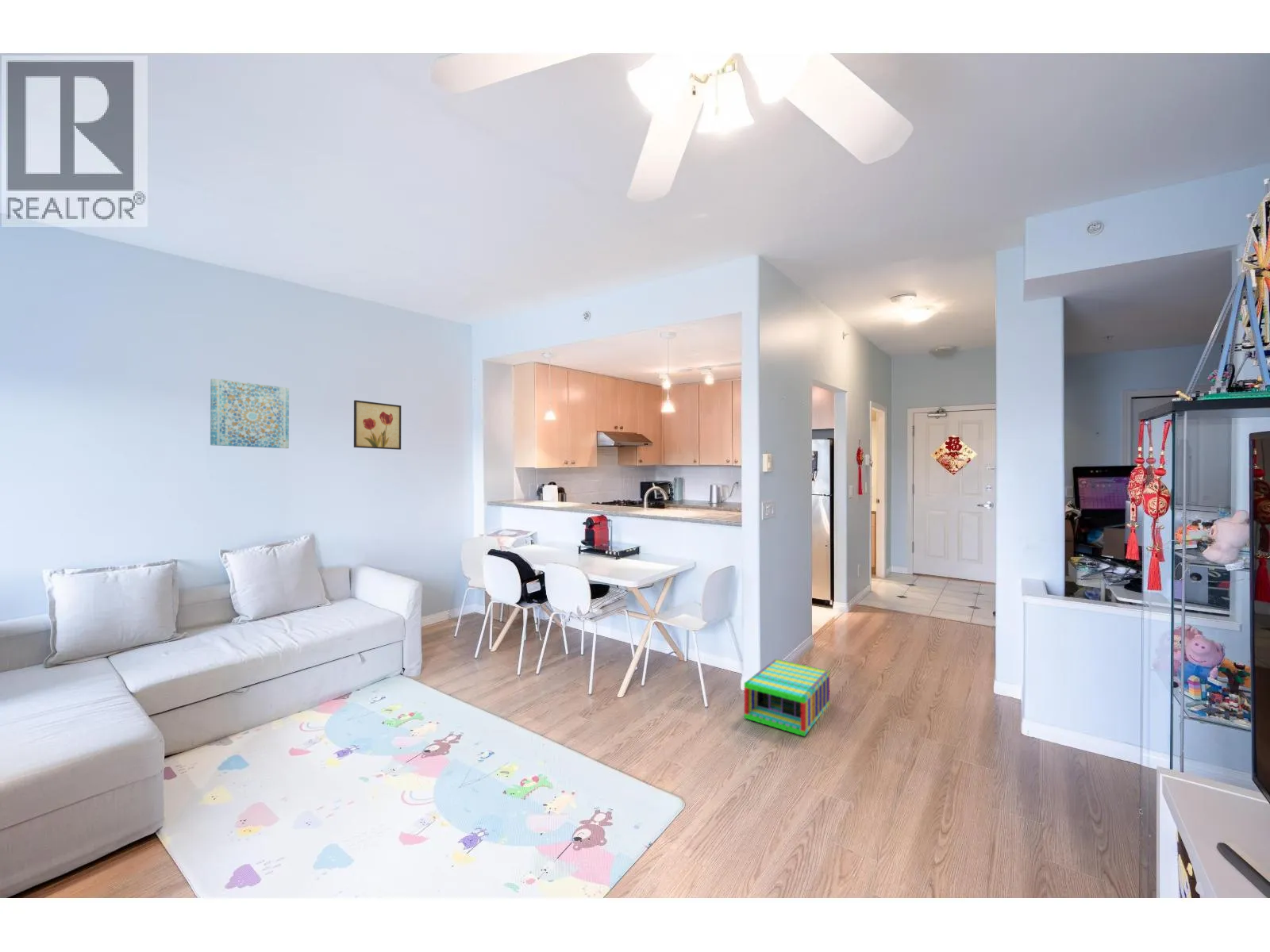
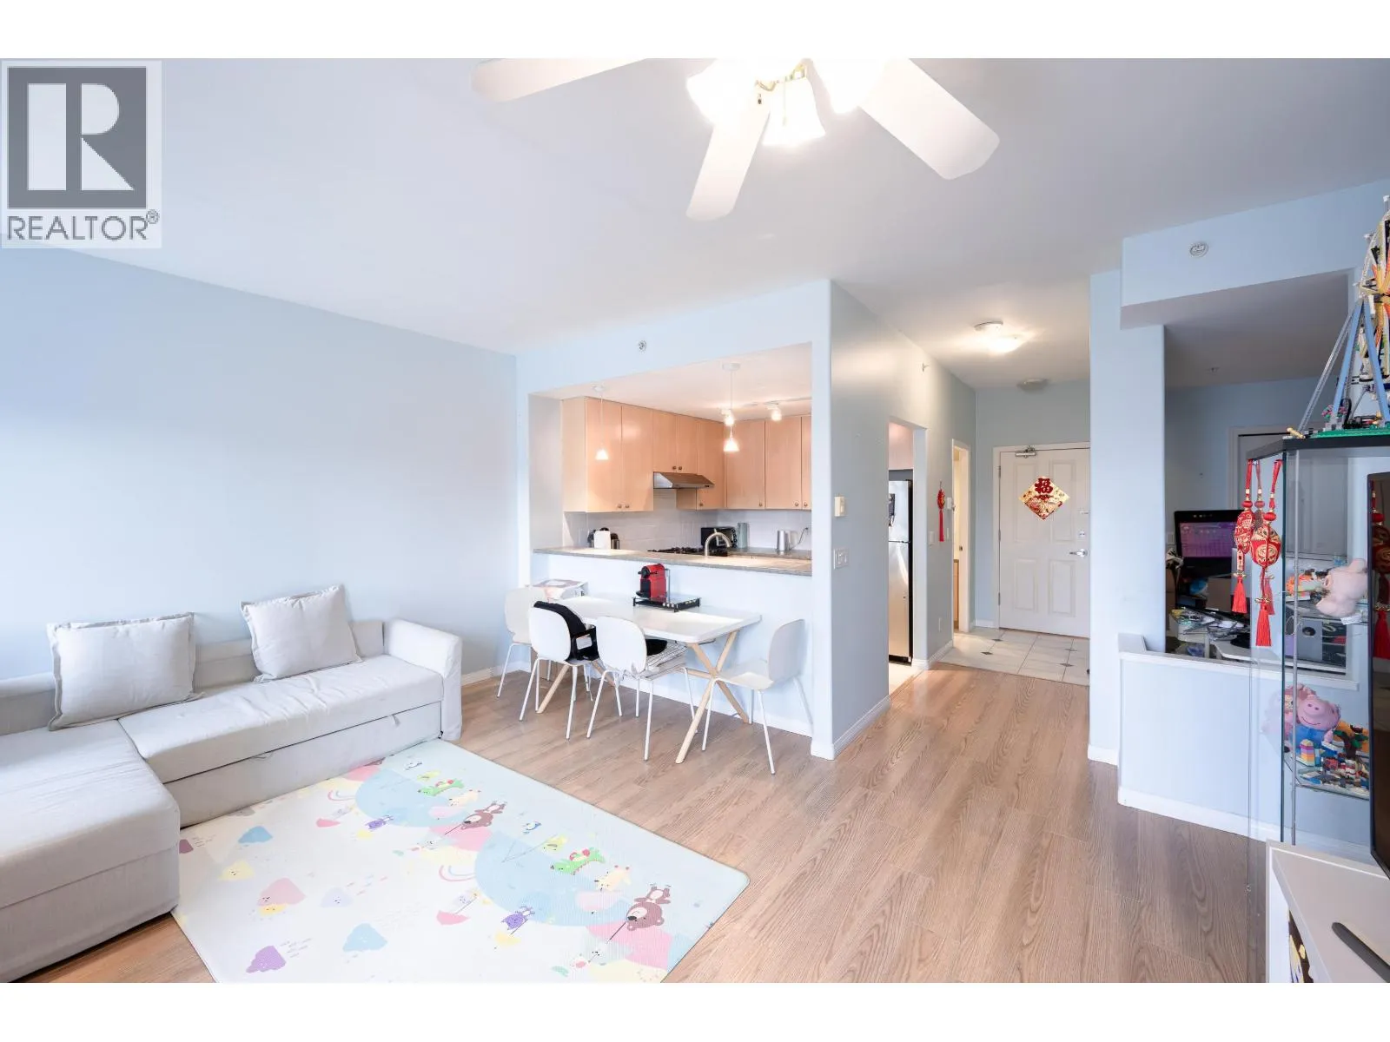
- wall art [210,378,290,449]
- toy box [744,658,830,737]
- wall art [353,399,402,451]
